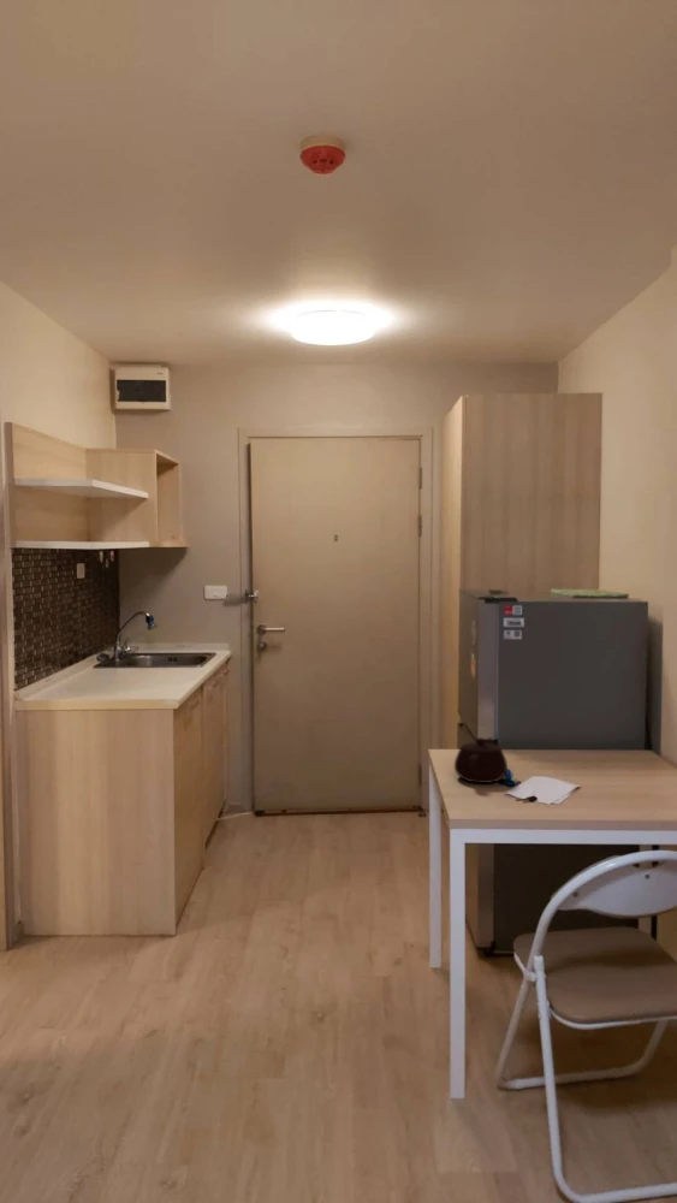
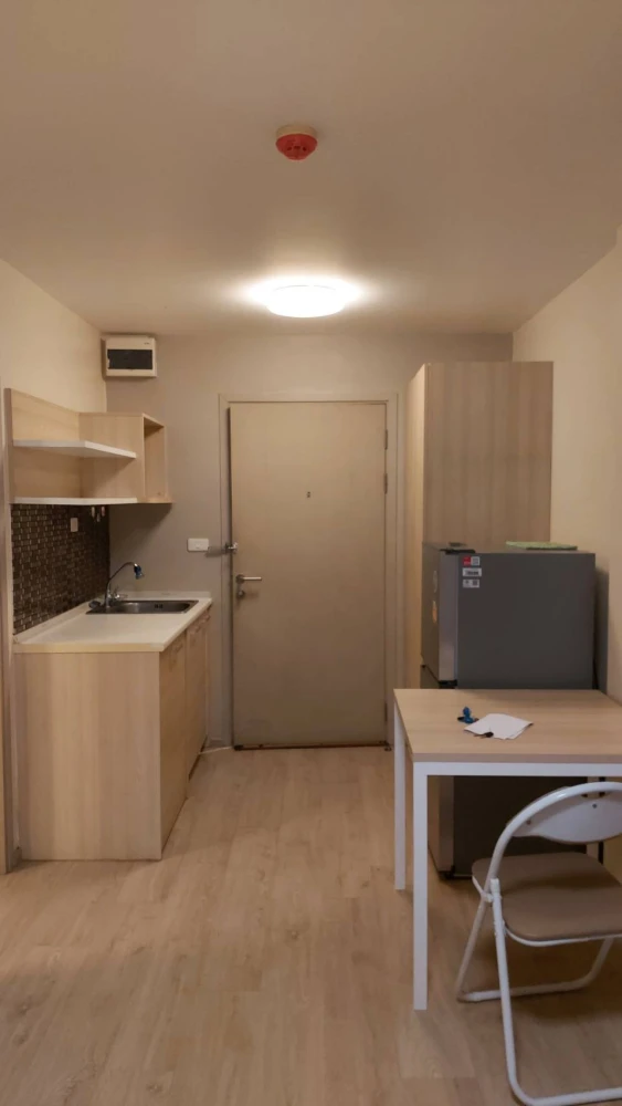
- teapot [453,737,509,784]
